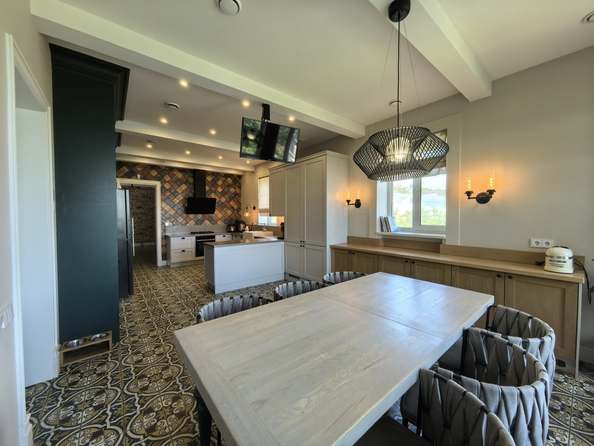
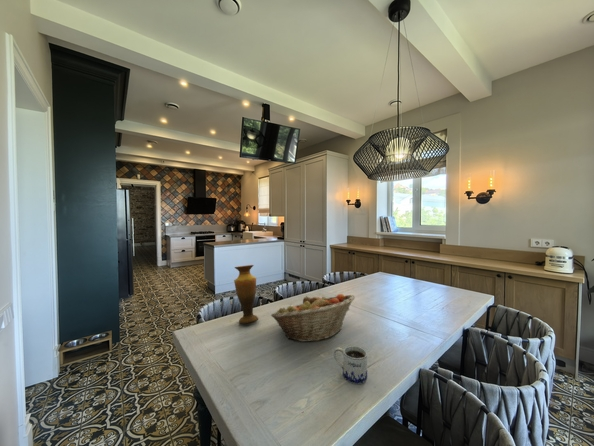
+ mug [333,345,368,385]
+ vase [233,264,259,325]
+ fruit basket [270,293,356,343]
